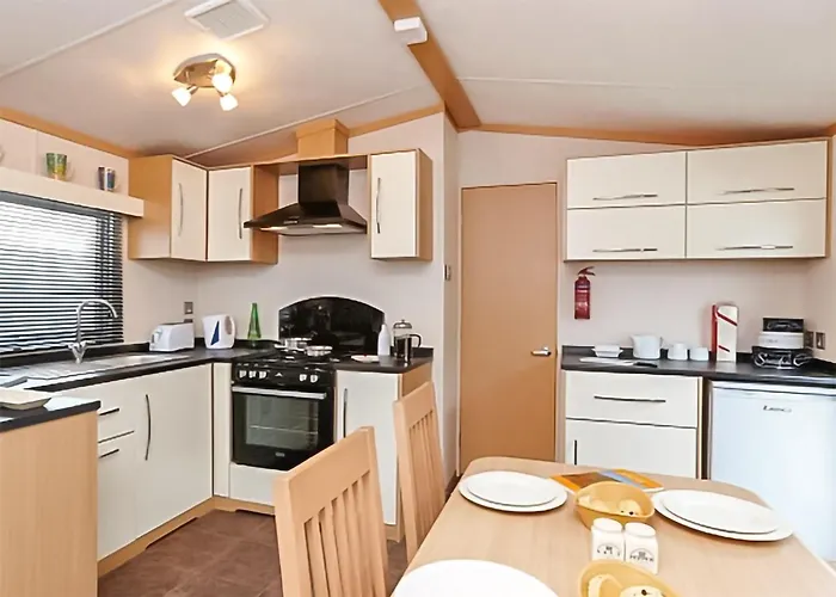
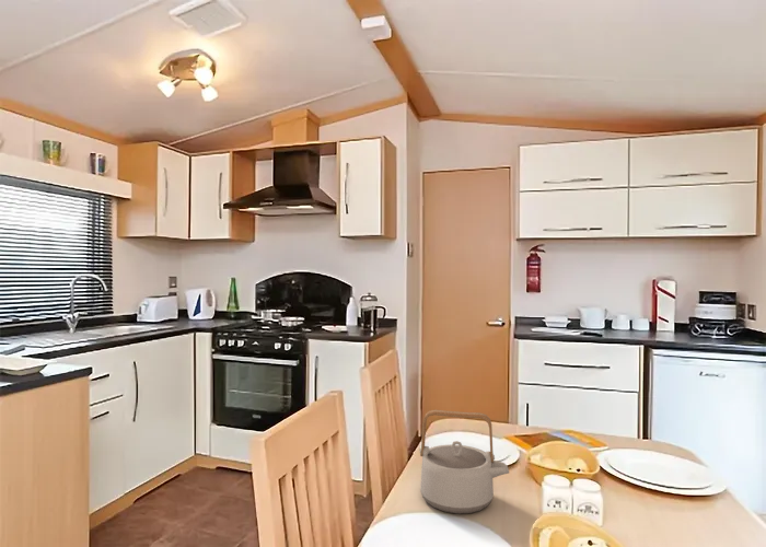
+ teapot [419,409,510,515]
